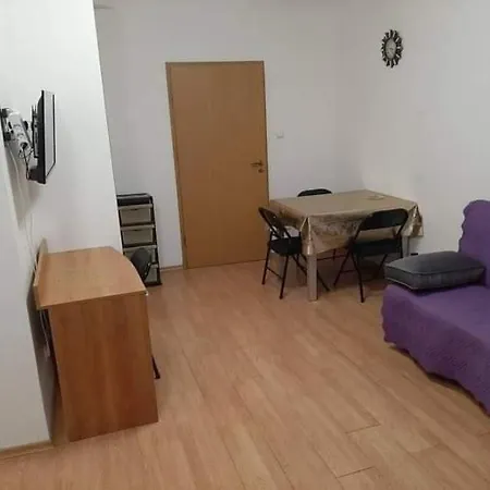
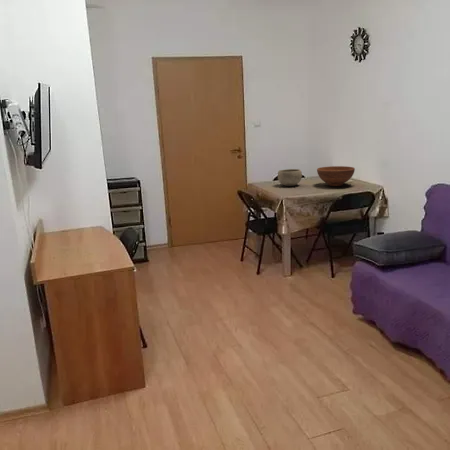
+ fruit bowl [316,165,356,187]
+ bowl [277,168,303,187]
